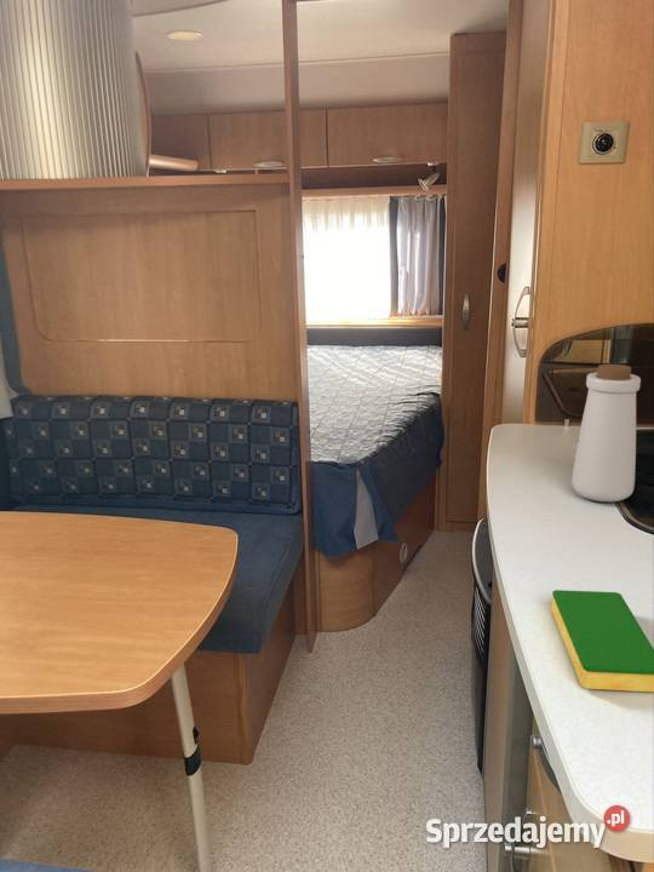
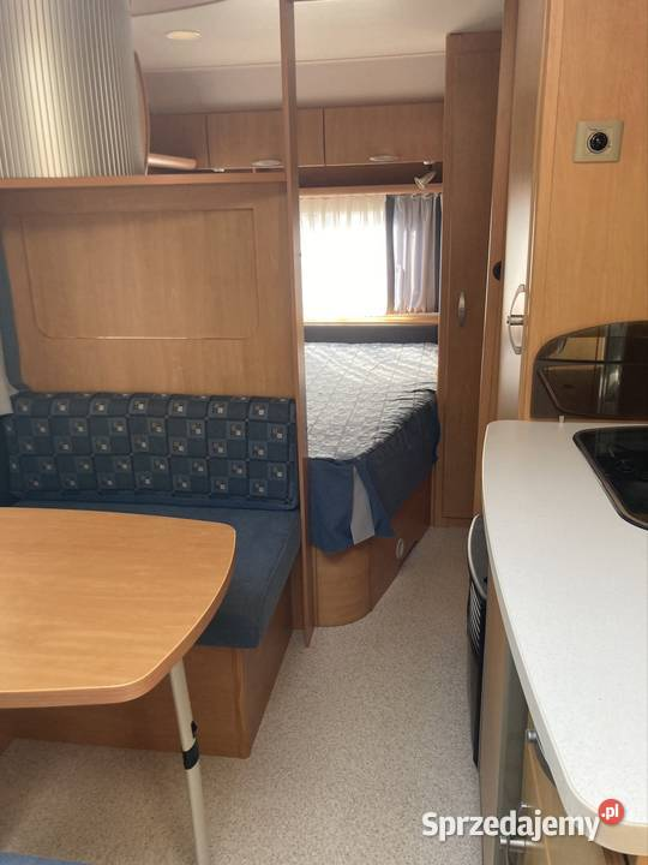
- dish sponge [550,589,654,693]
- bottle [570,363,642,503]
